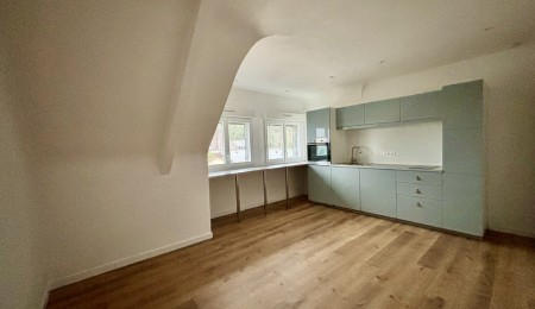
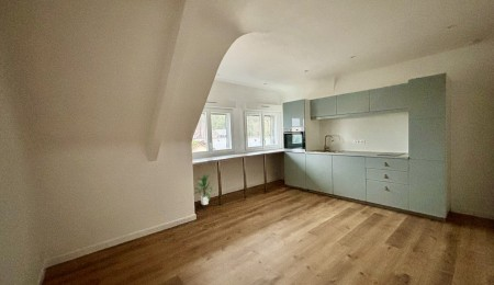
+ indoor plant [193,173,216,206]
